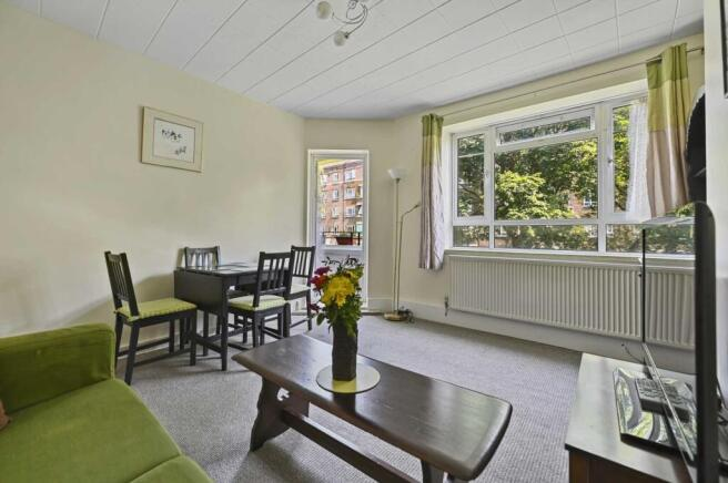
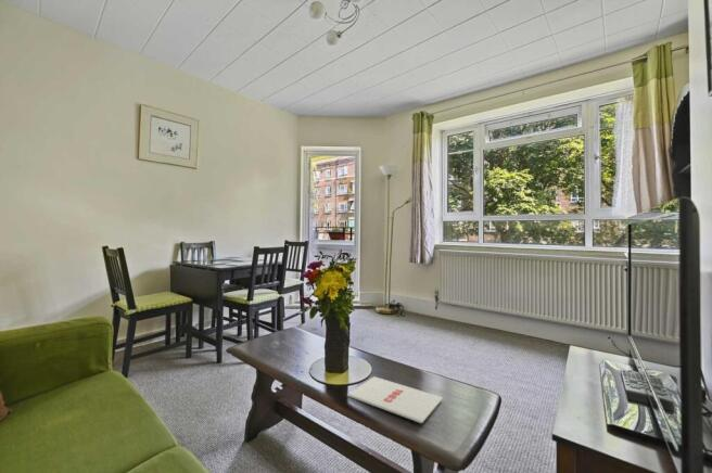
+ magazine [346,375,444,424]
